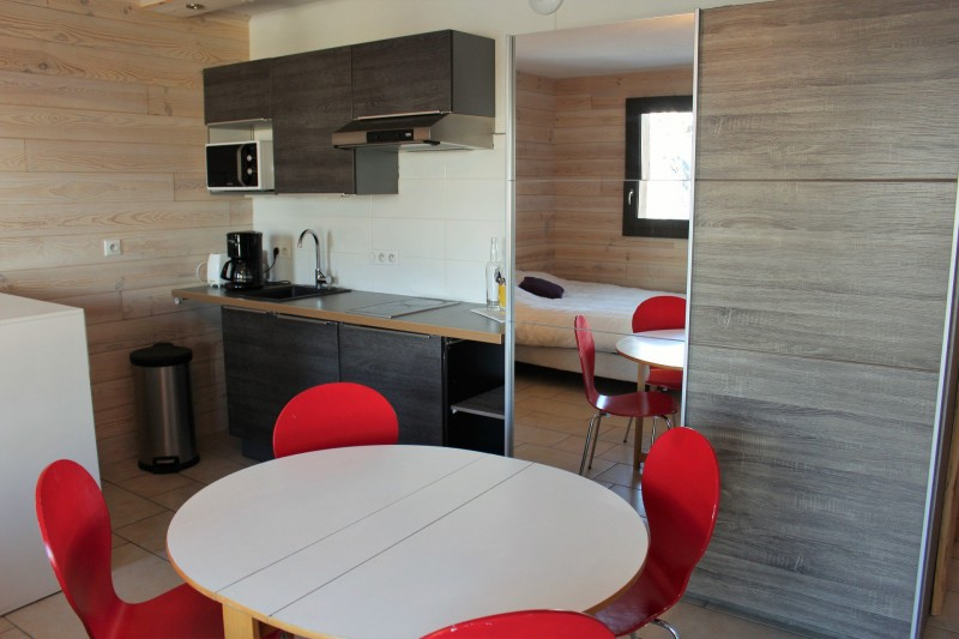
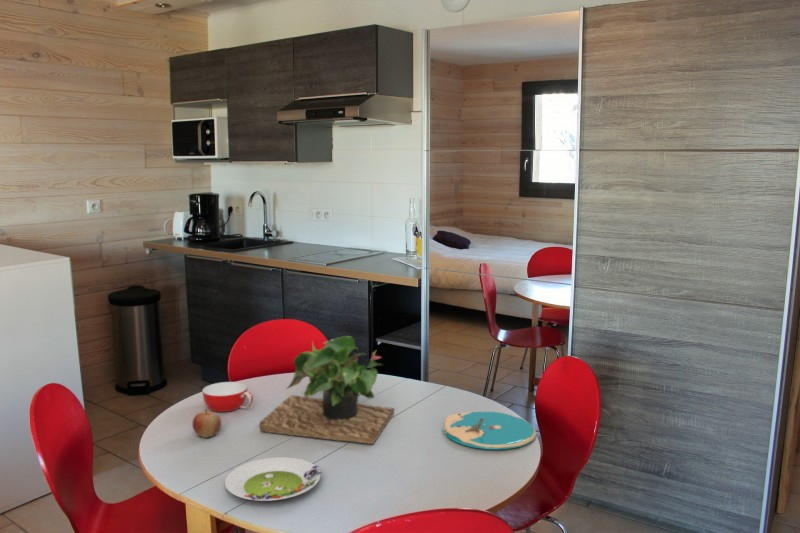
+ plate [443,411,537,450]
+ bowl [201,381,254,413]
+ potted plant [258,335,395,445]
+ apple [191,408,222,439]
+ salad plate [224,456,323,502]
